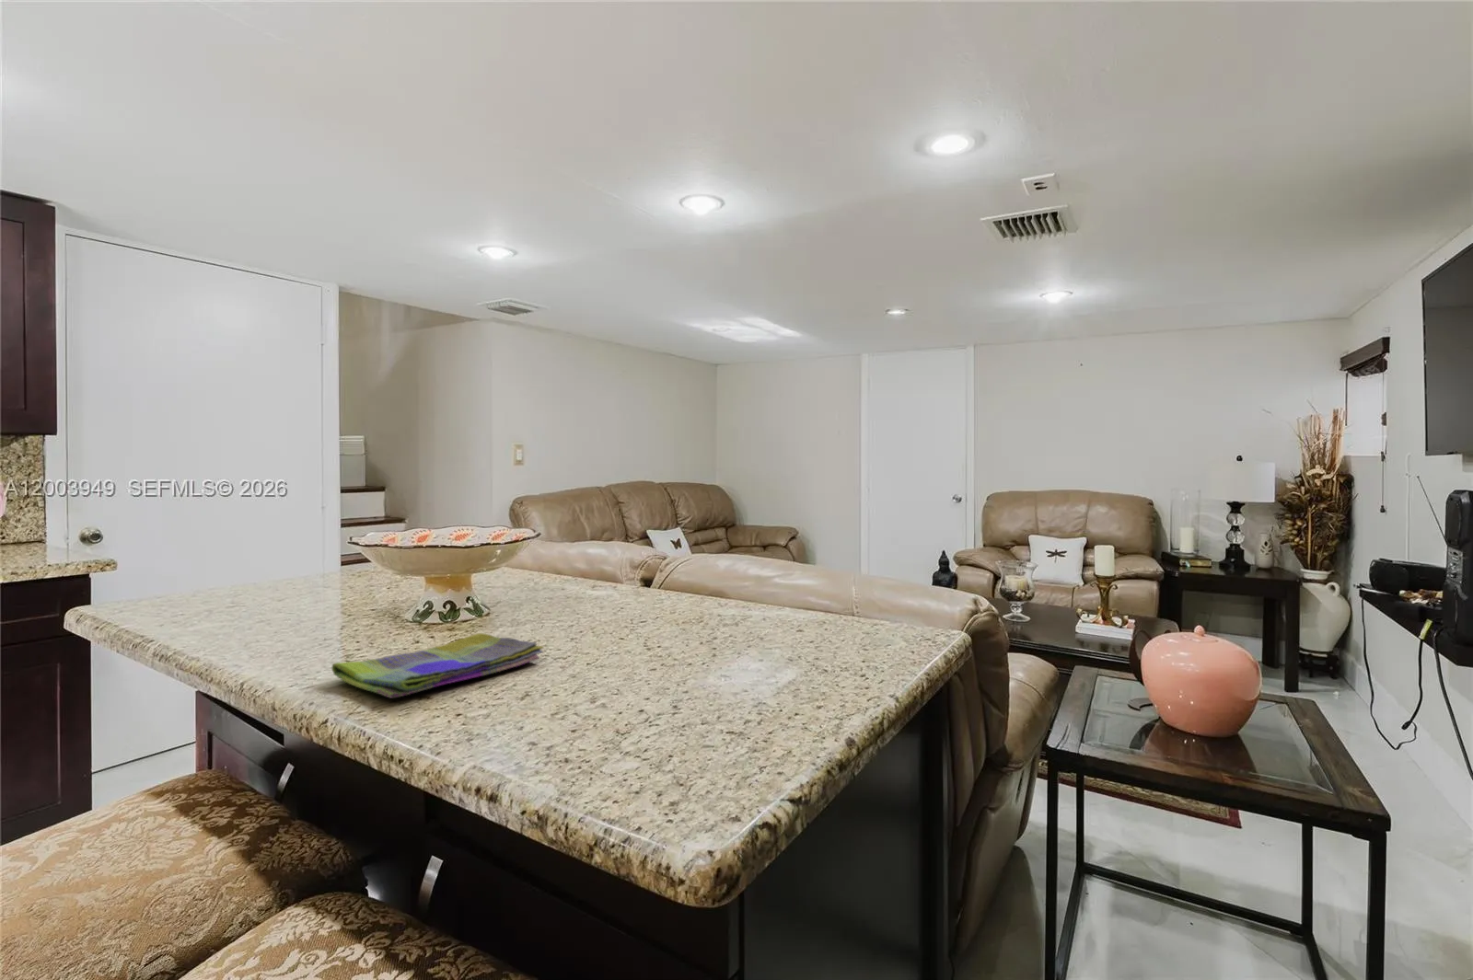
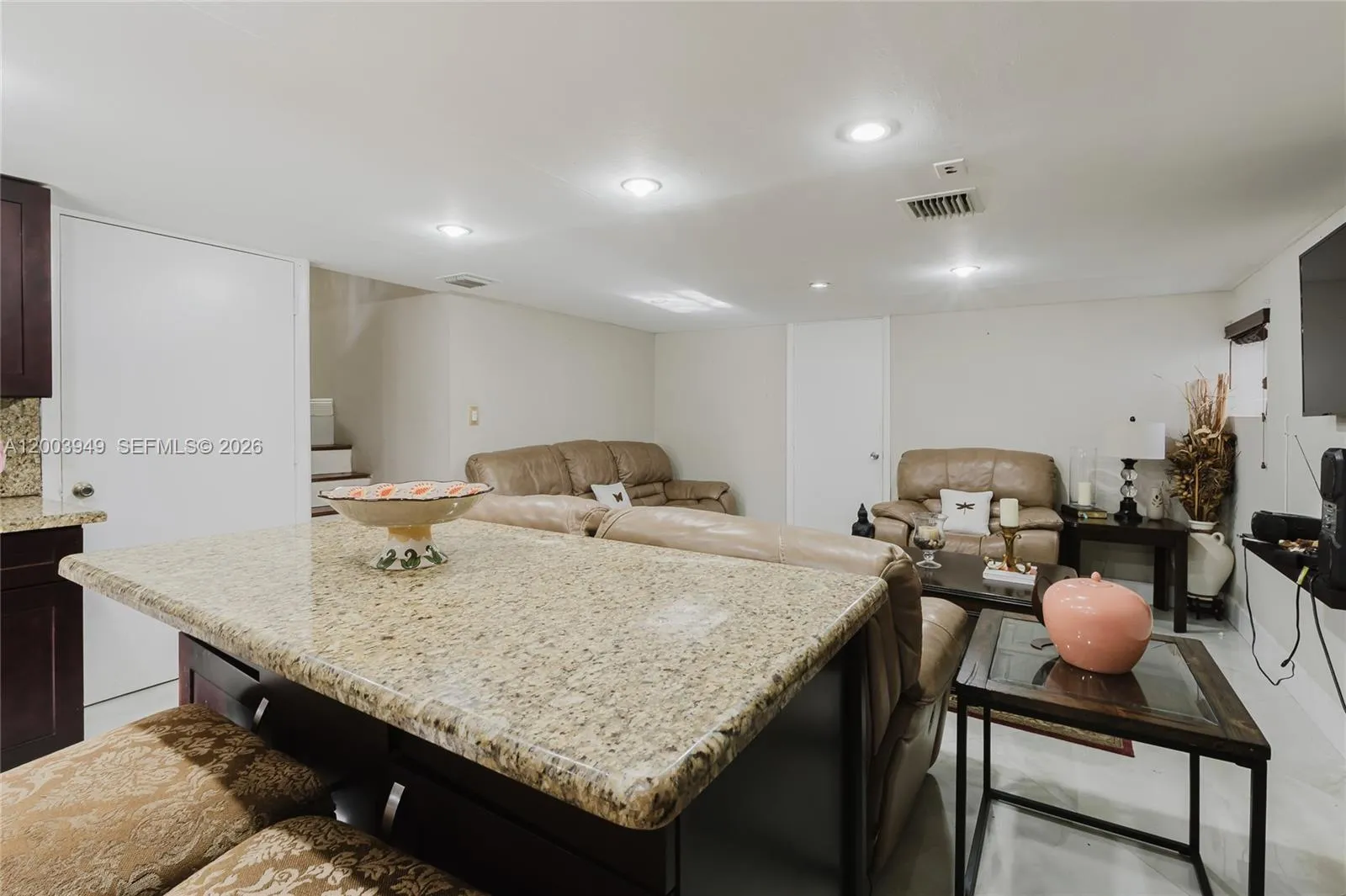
- dish towel [330,632,544,699]
